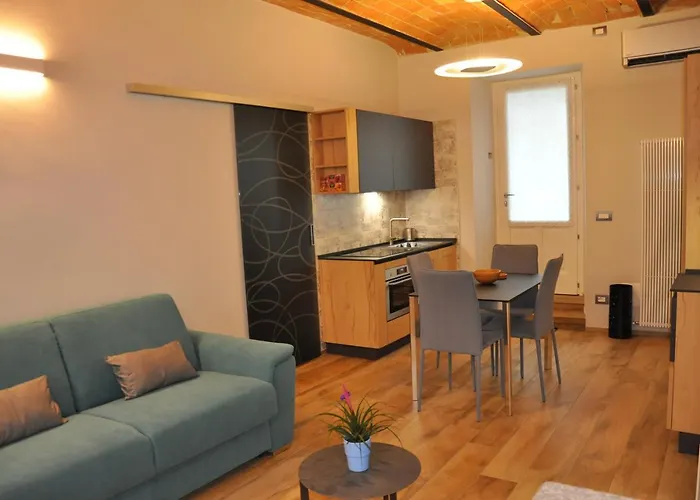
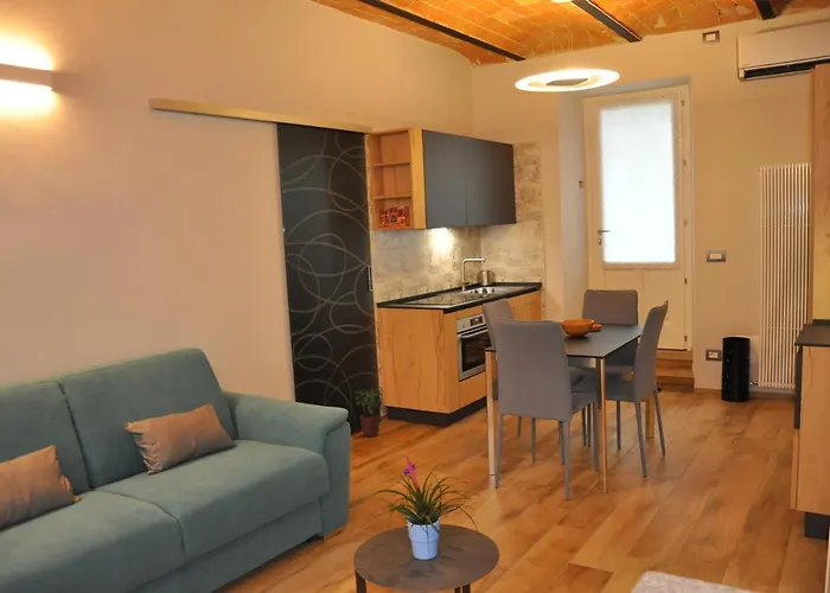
+ potted plant [353,388,387,438]
